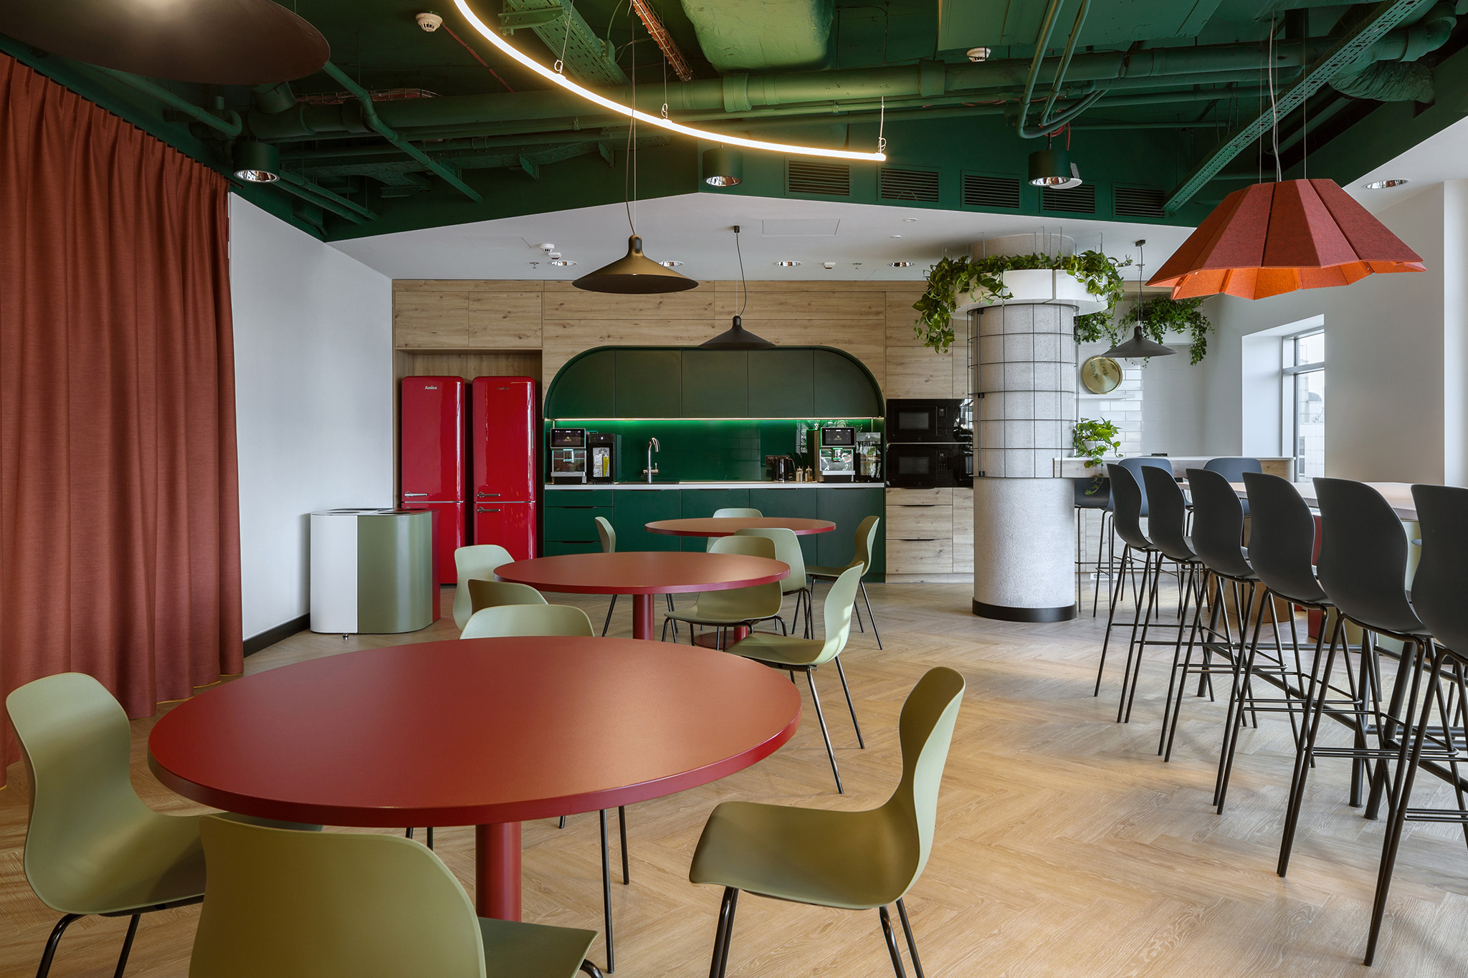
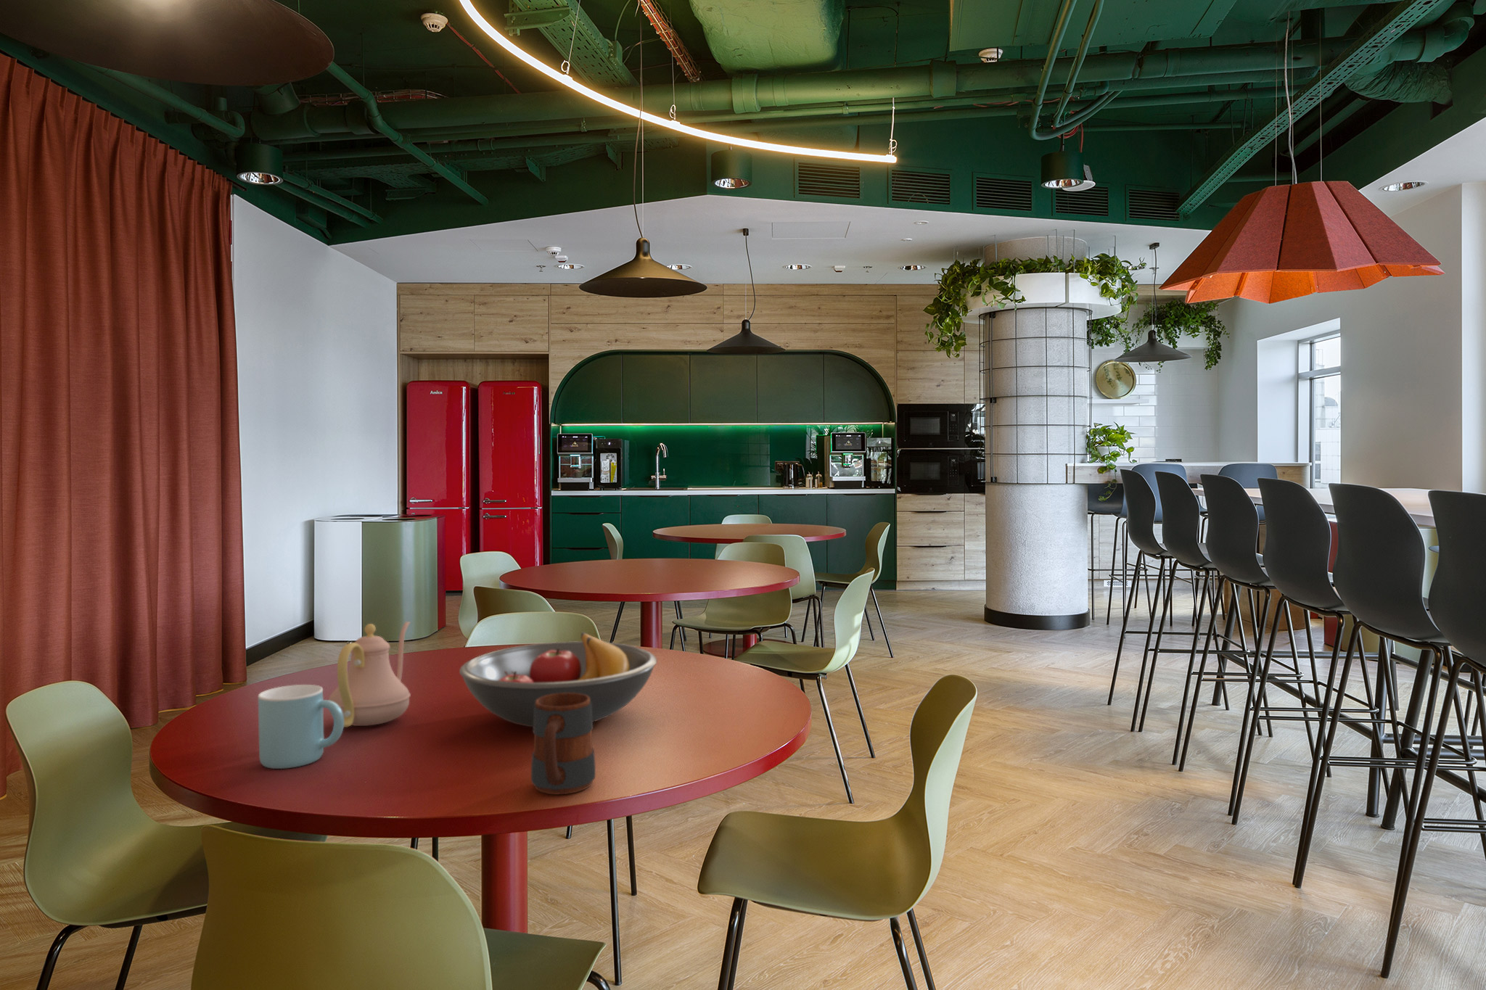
+ mug [257,684,345,769]
+ teapot [328,621,411,728]
+ fruit bowl [459,632,657,728]
+ mug [530,693,597,794]
